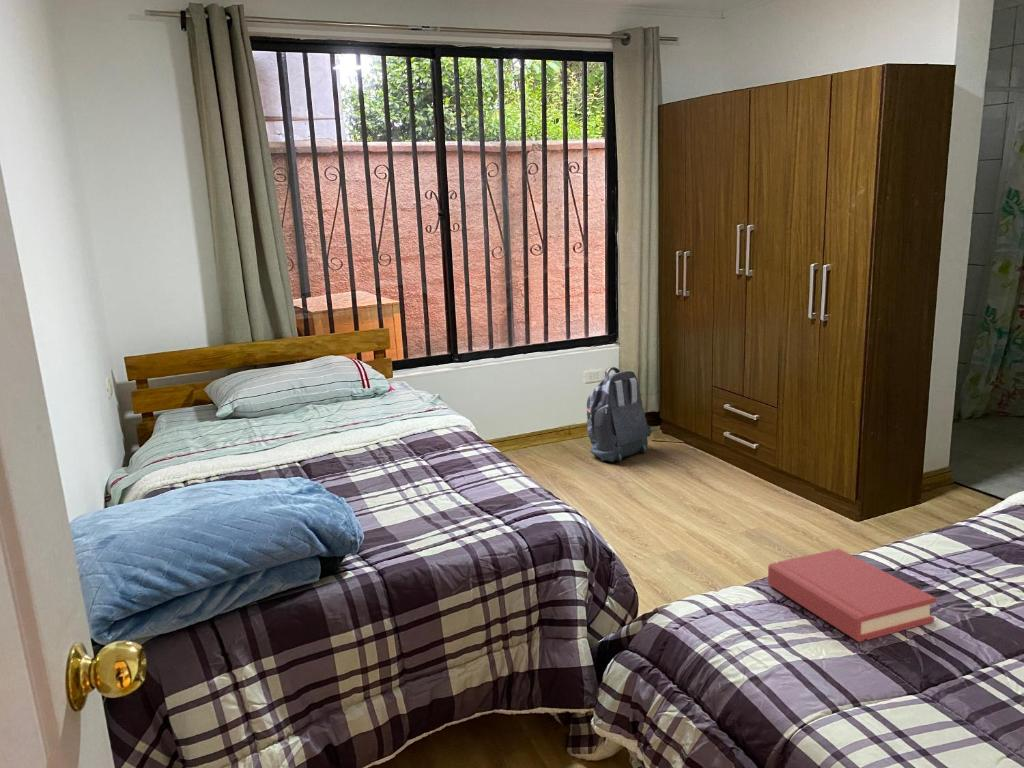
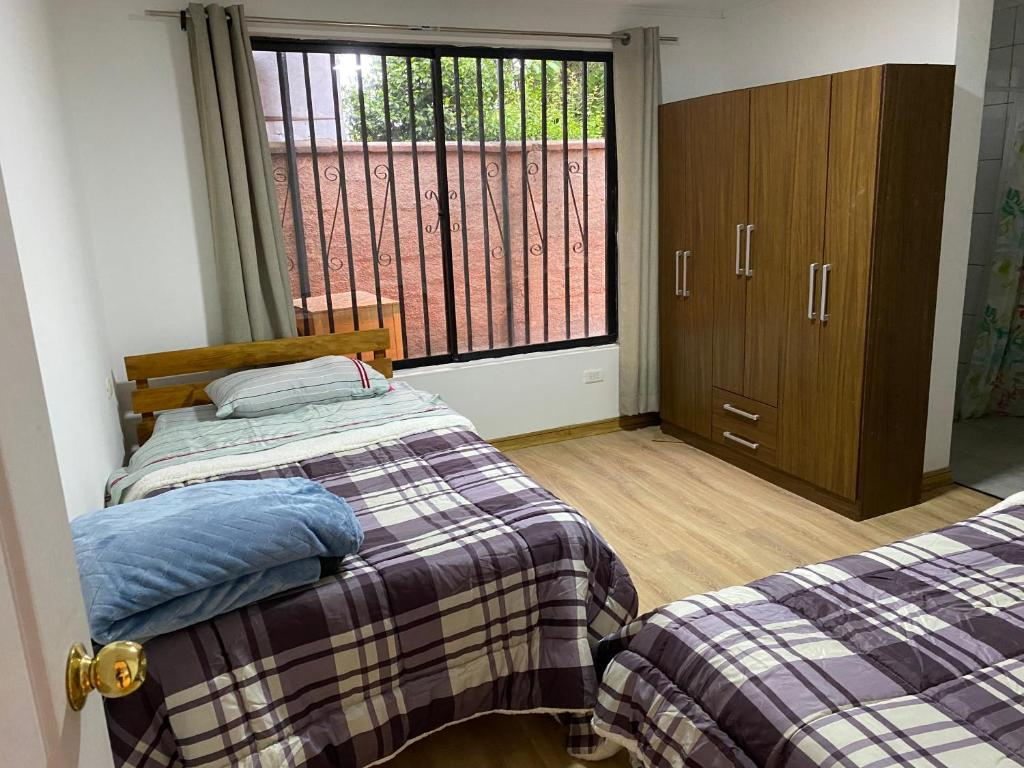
- backpack [586,366,653,463]
- hardback book [767,548,937,643]
